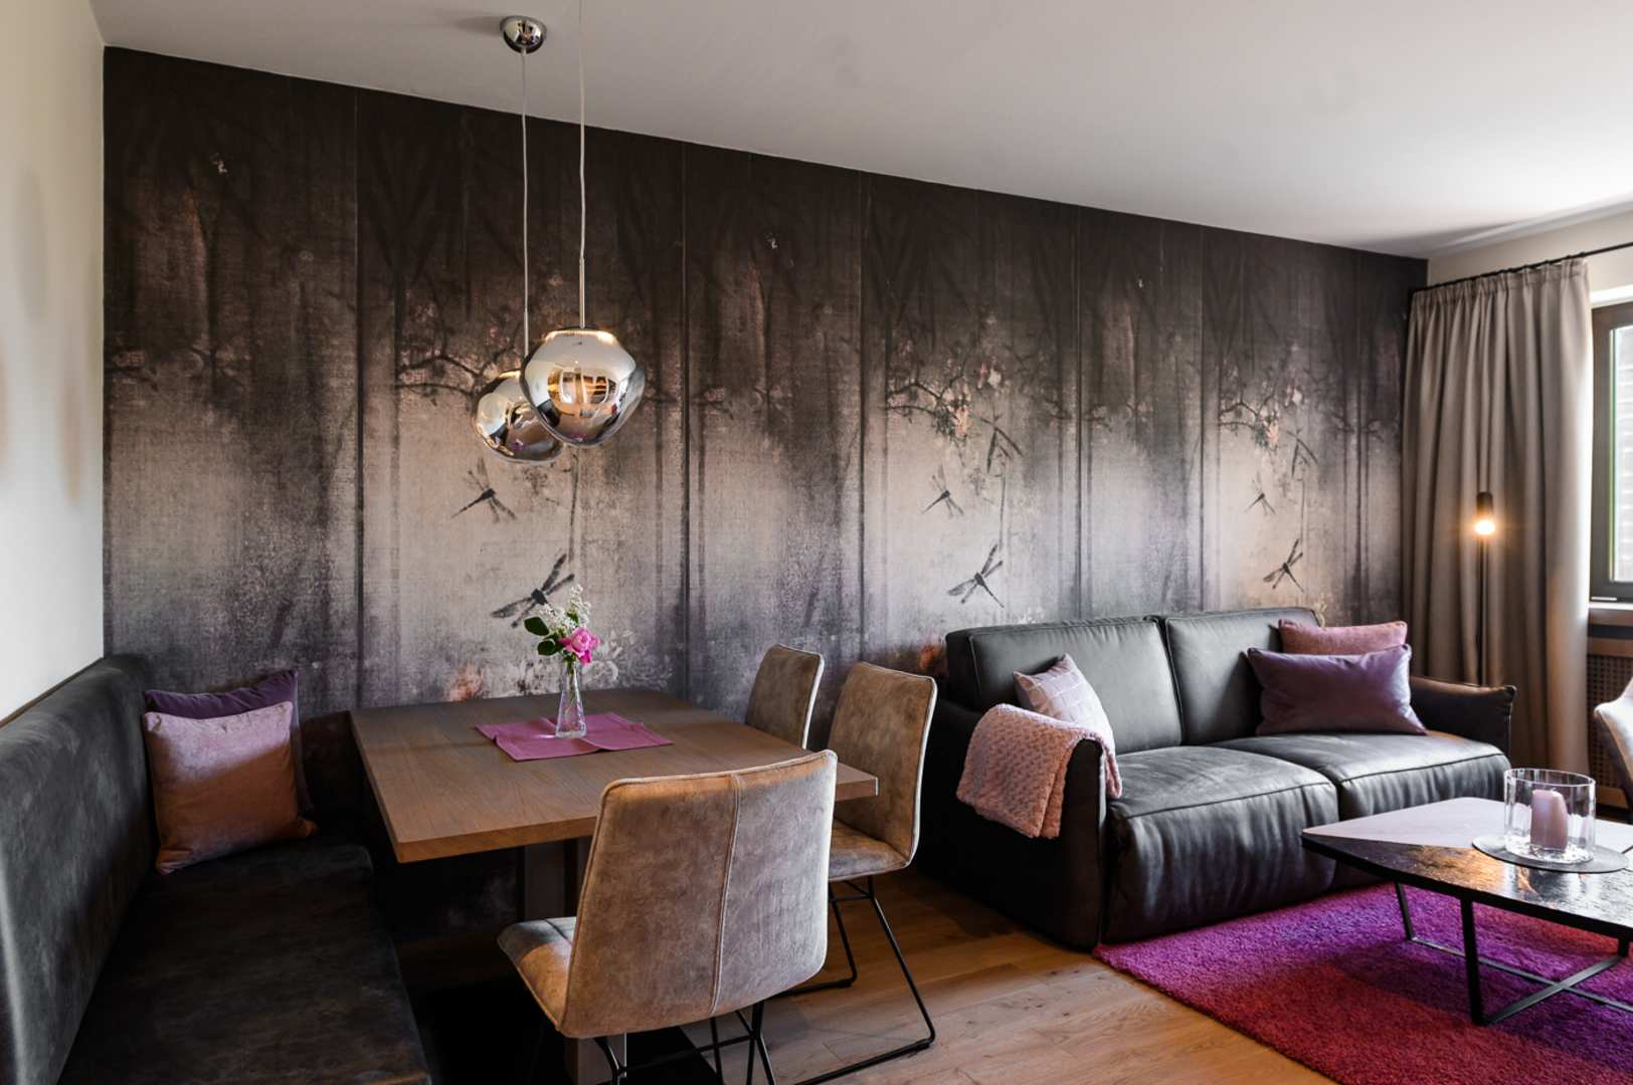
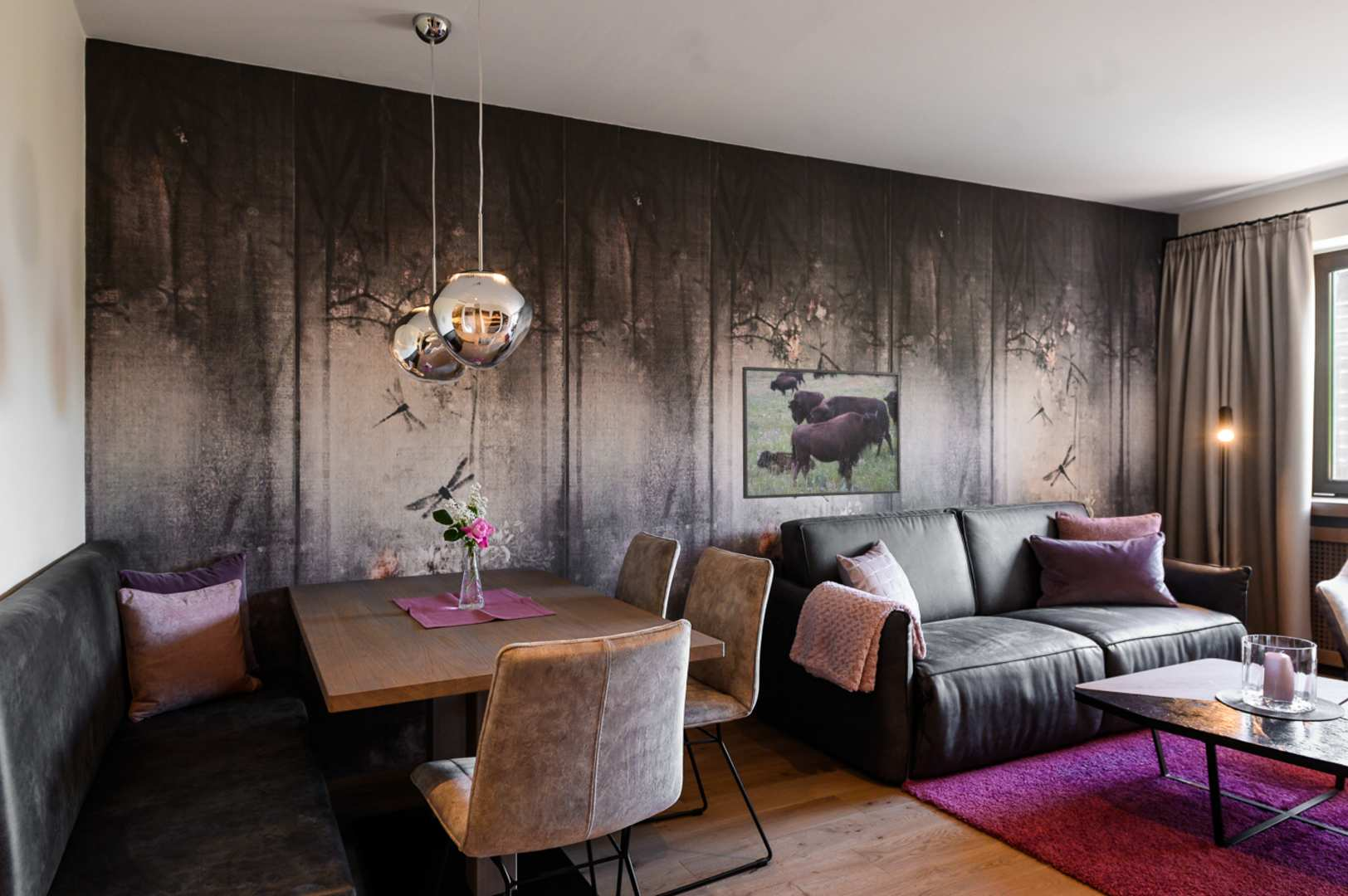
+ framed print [741,366,901,499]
